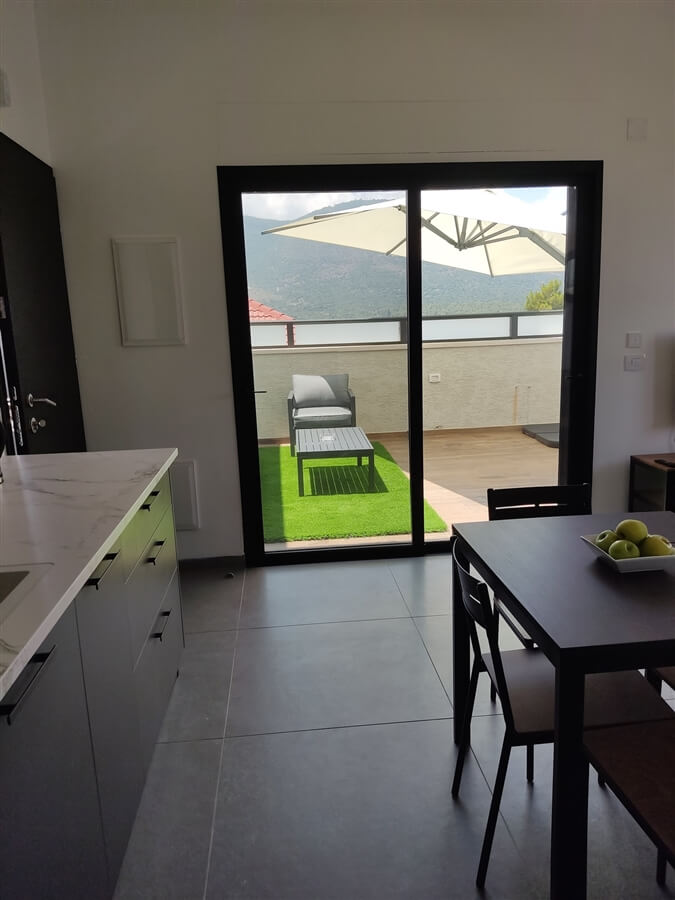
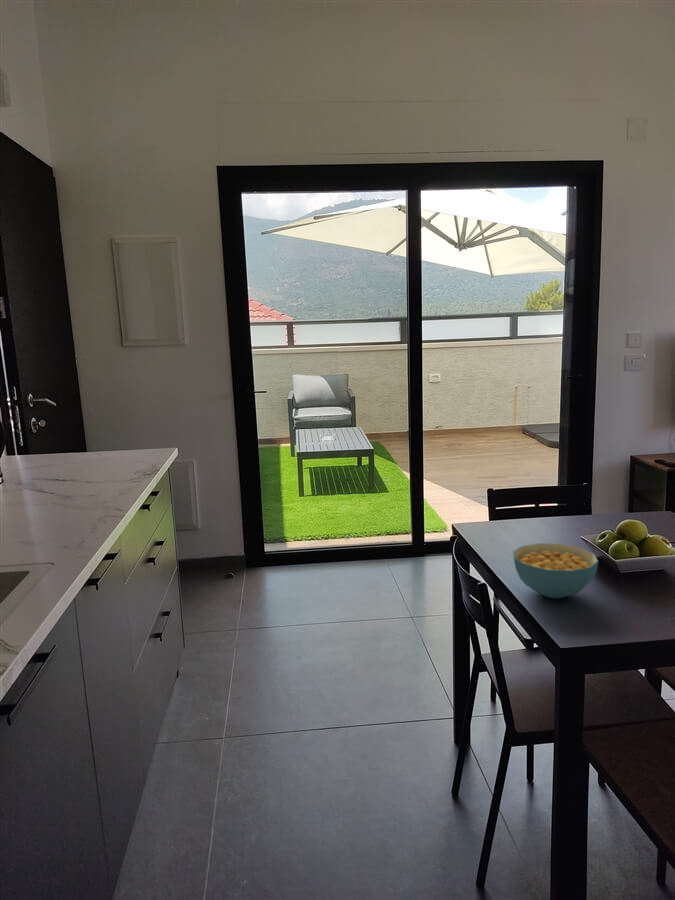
+ cereal bowl [512,542,599,599]
